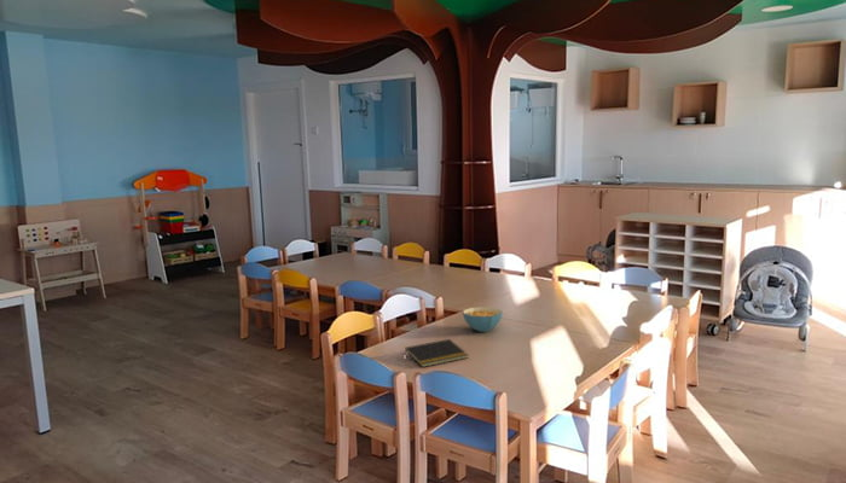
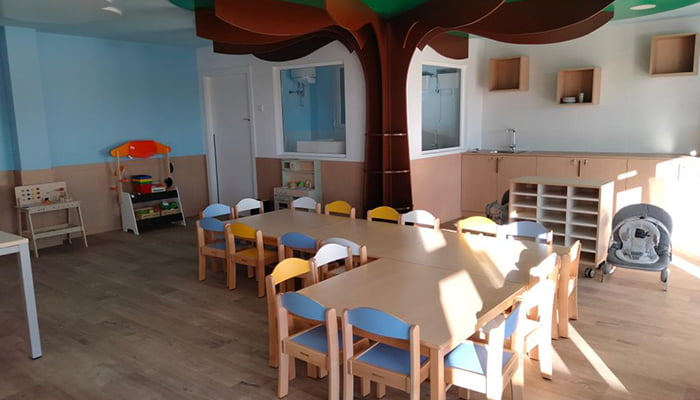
- cereal bowl [462,305,504,333]
- notepad [404,338,469,368]
